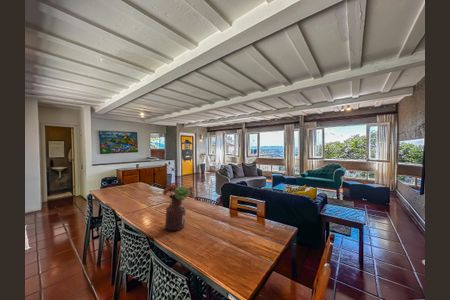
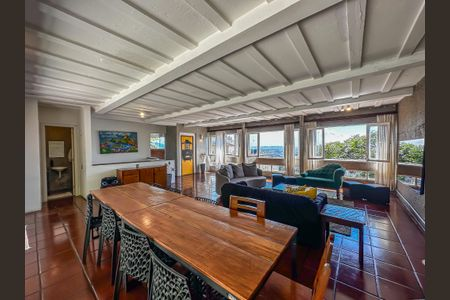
- flower arrangement [161,183,190,231]
